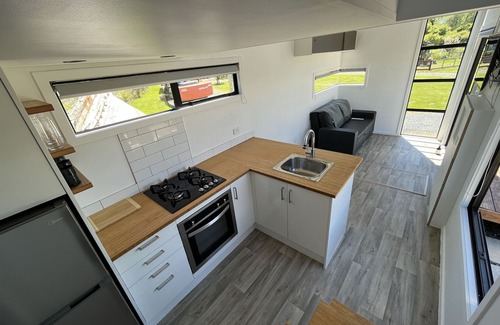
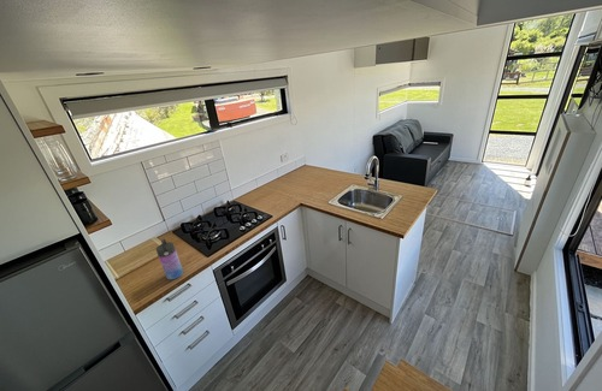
+ water bottle [155,237,184,280]
